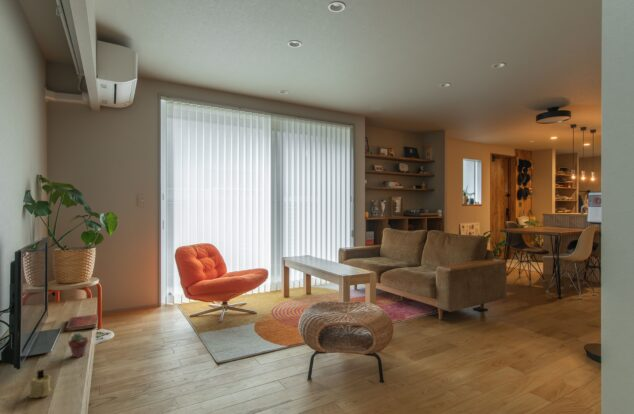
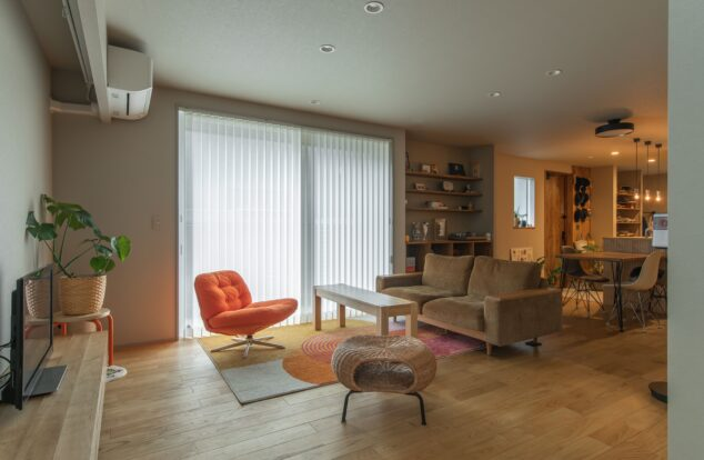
- diary [64,313,99,333]
- potted succulent [67,332,89,359]
- candle [28,369,52,399]
